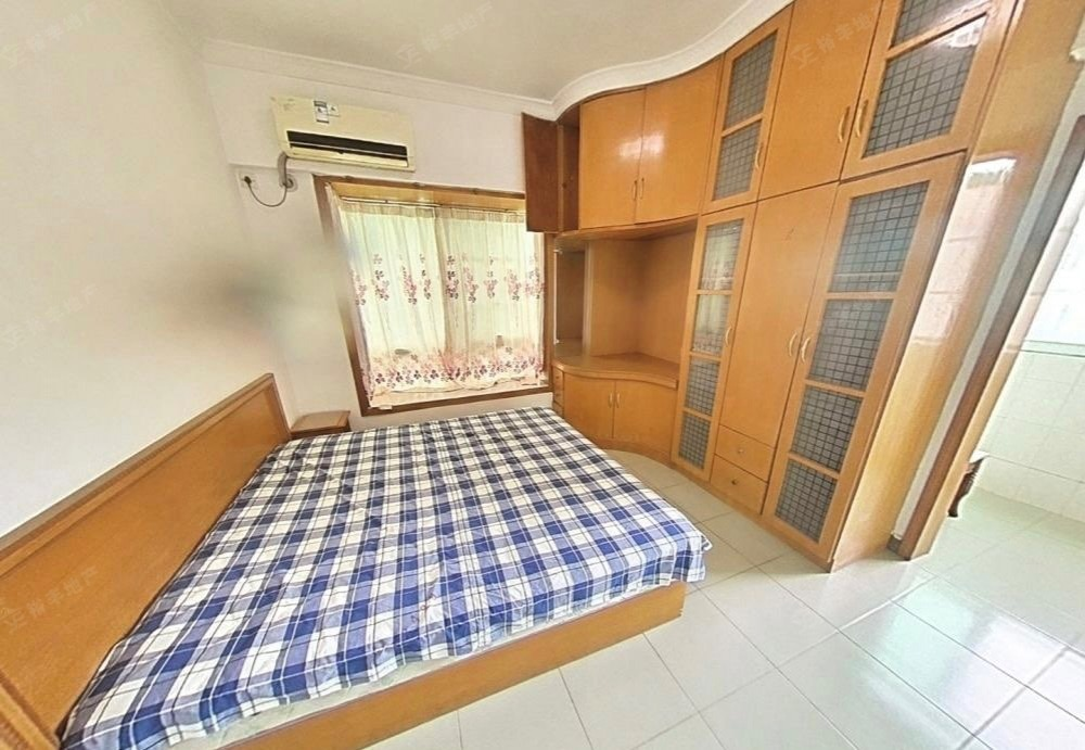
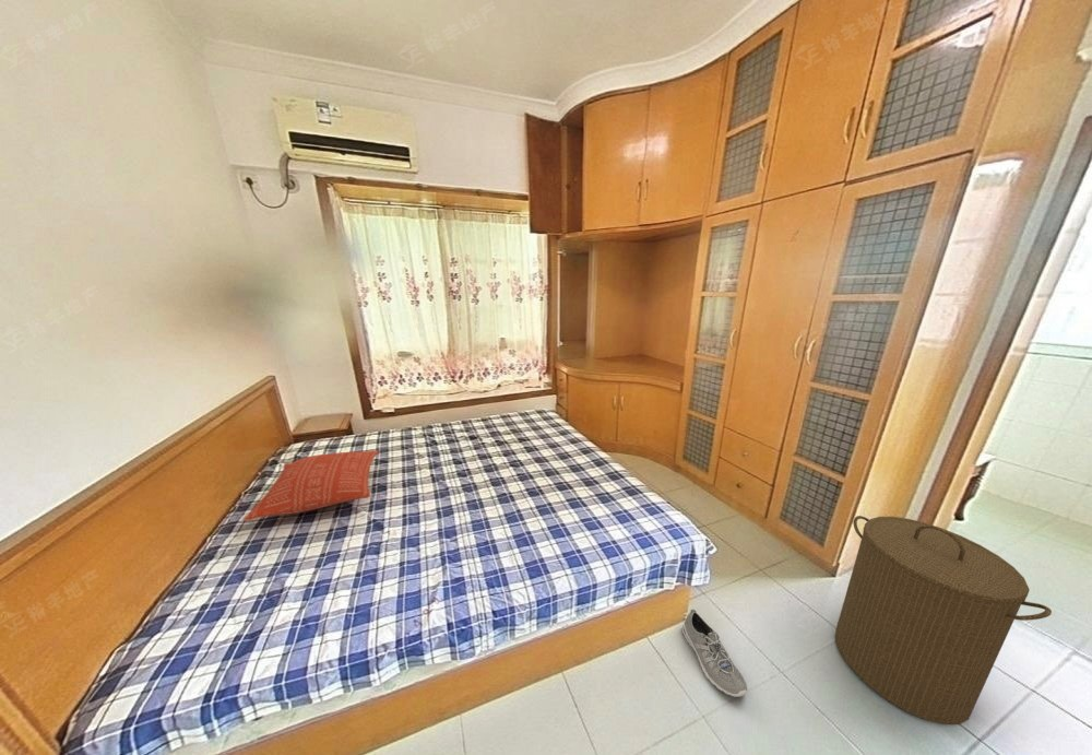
+ pillow [241,449,380,522]
+ sneaker [681,609,748,698]
+ laundry hamper [834,515,1053,725]
